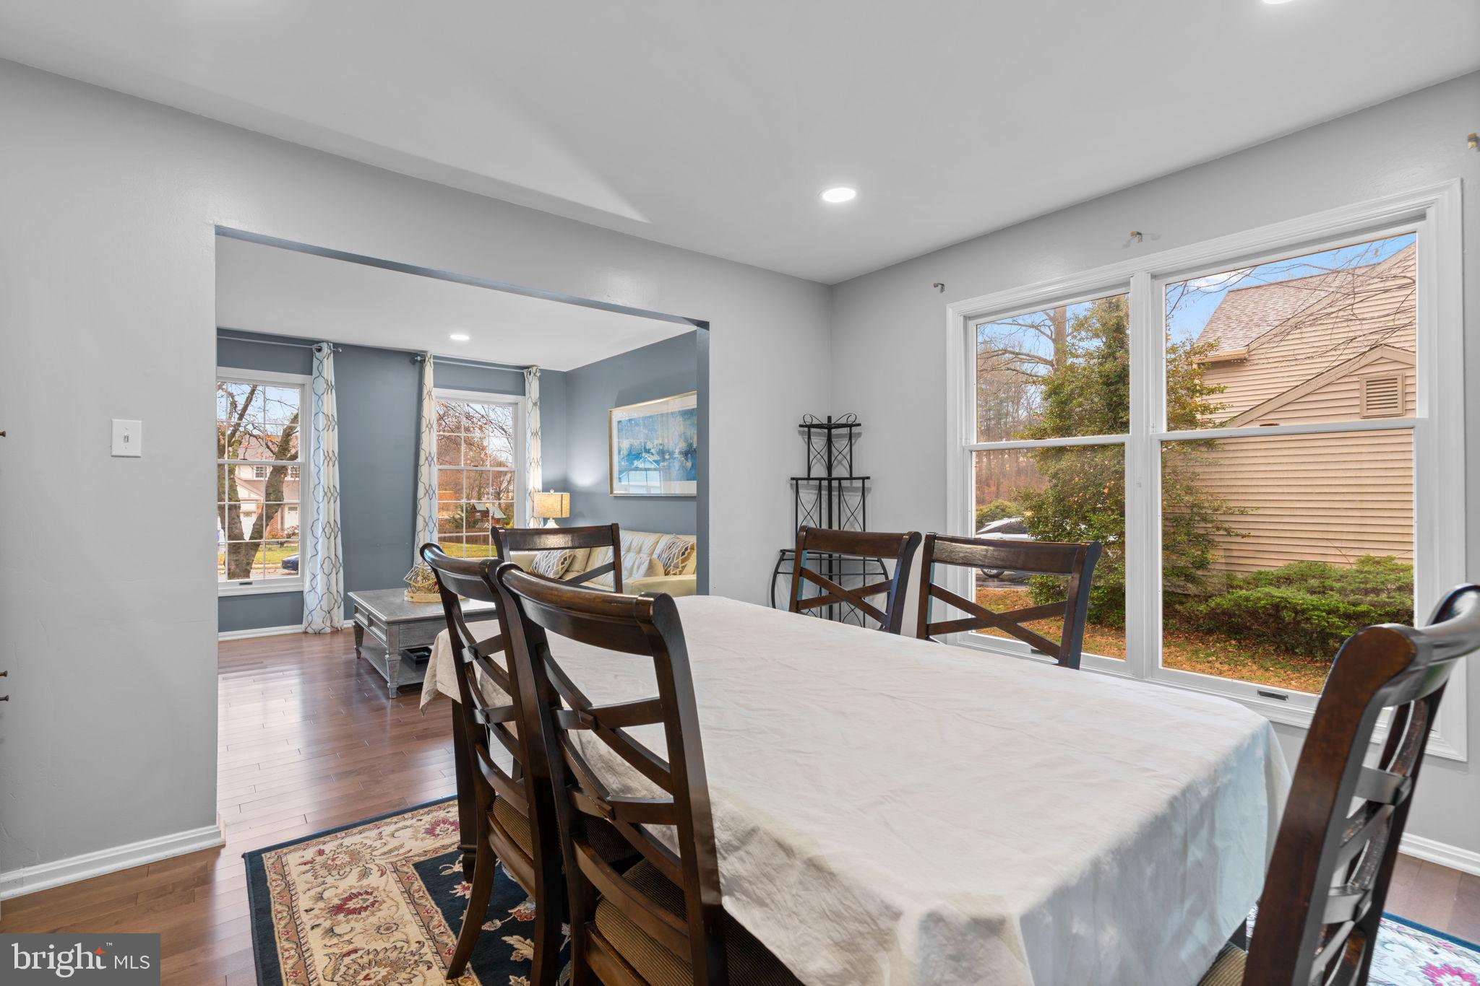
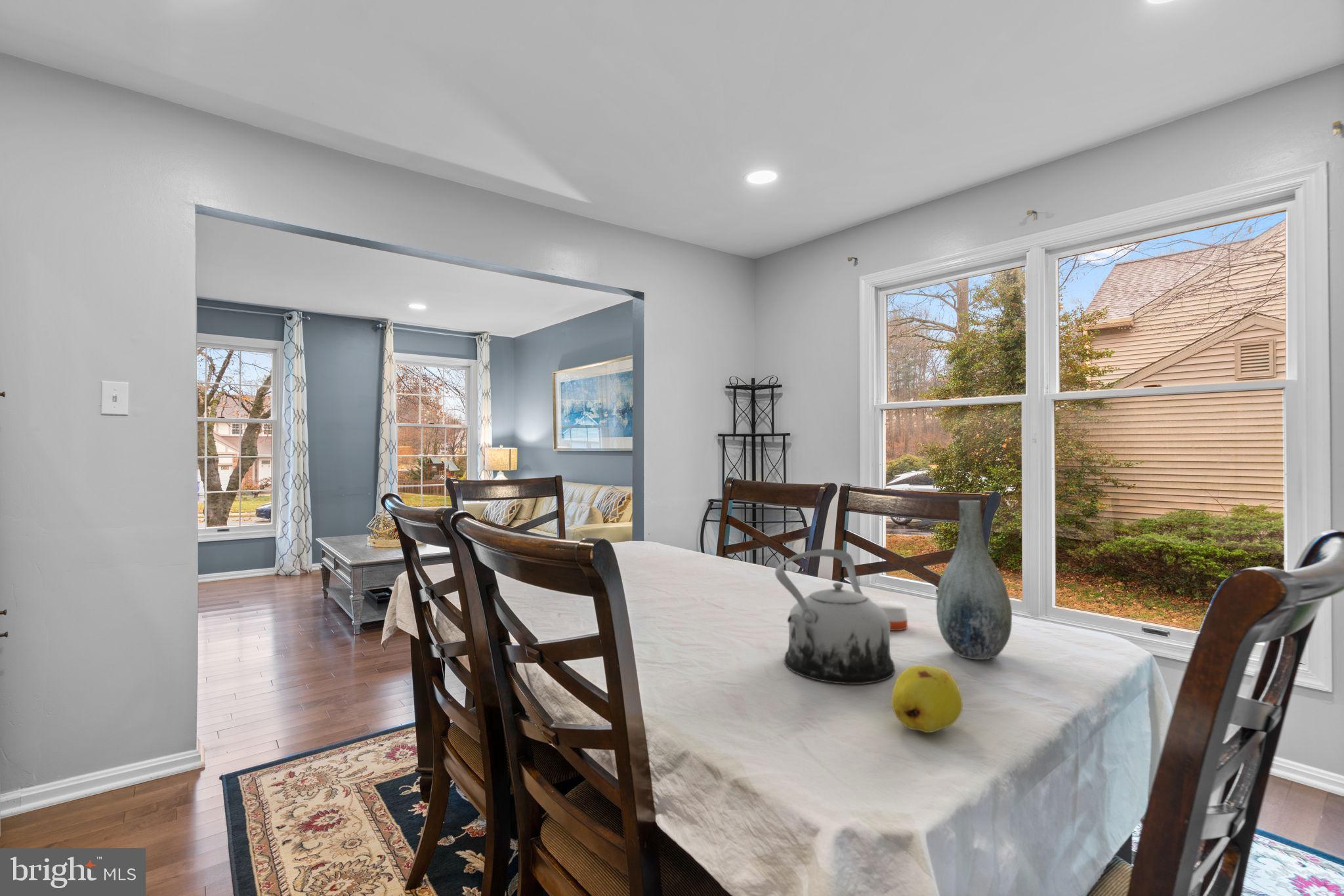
+ vase [936,500,1013,661]
+ candle [873,594,908,631]
+ teapot [774,548,896,685]
+ fruit [891,664,963,733]
